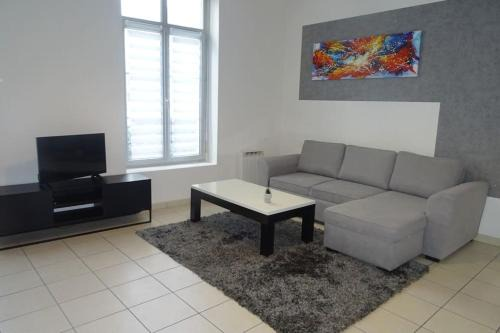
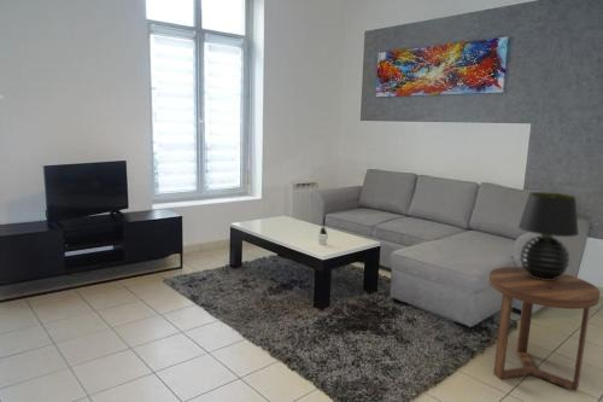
+ side table [487,266,602,392]
+ table lamp [517,191,580,280]
